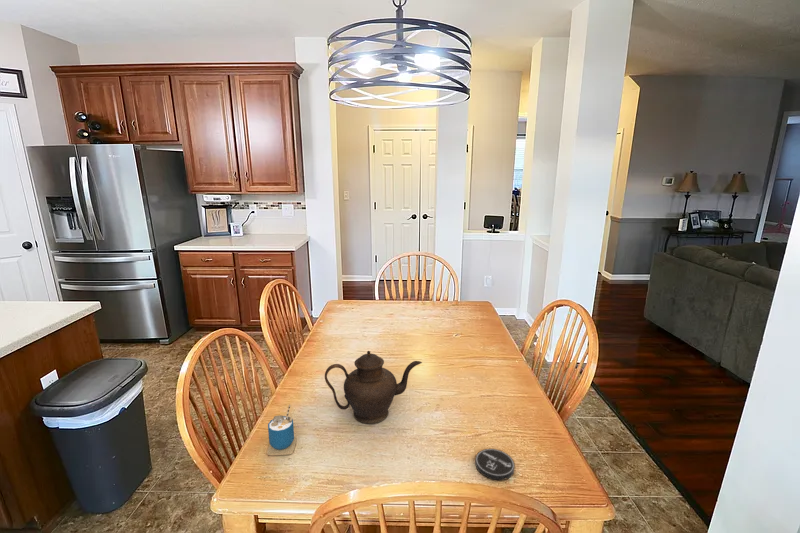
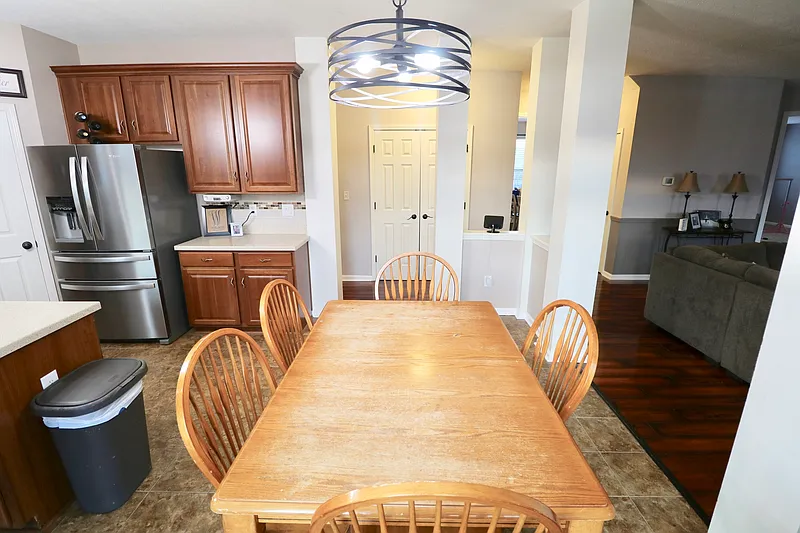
- coaster [474,448,516,481]
- cup [266,404,298,456]
- teapot [324,350,423,425]
